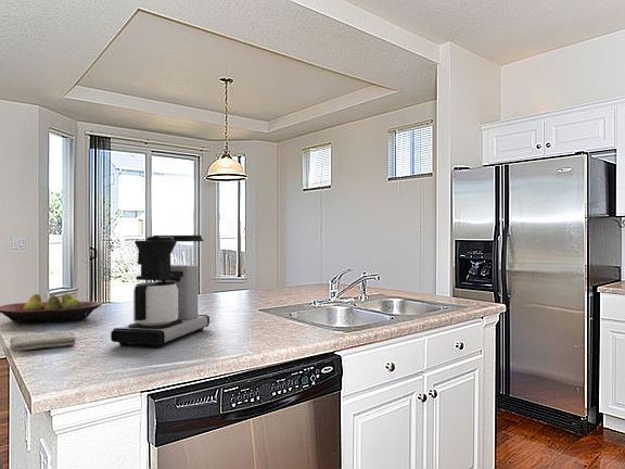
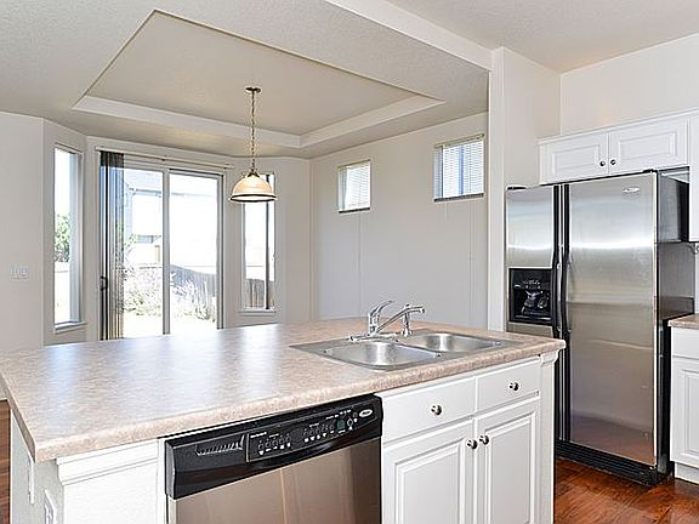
- coffee maker [110,234,211,348]
- fruit bowl [0,292,102,324]
- washcloth [9,330,78,352]
